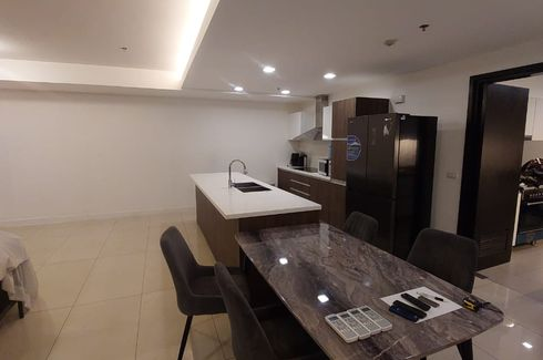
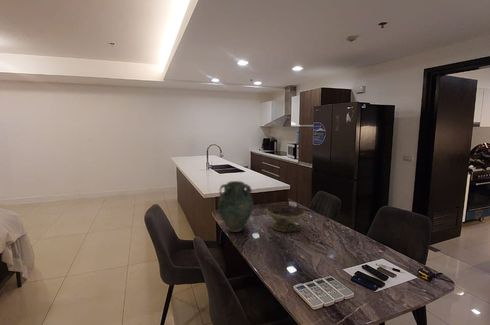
+ vase [217,180,254,233]
+ decorative bowl [266,203,306,233]
